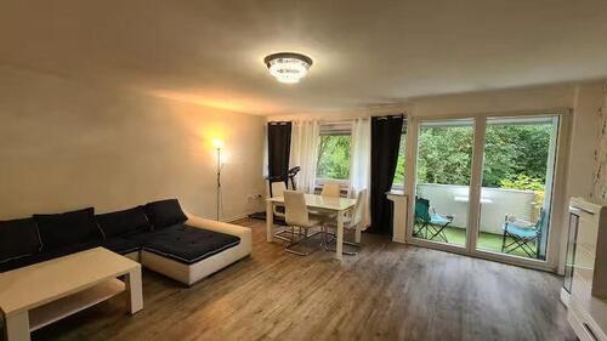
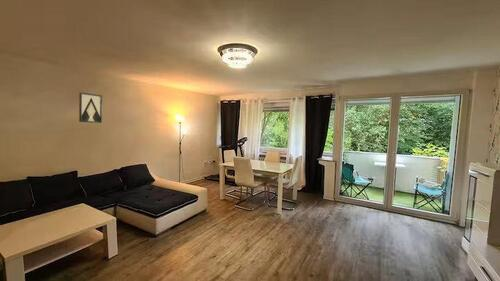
+ wall art [78,92,103,124]
